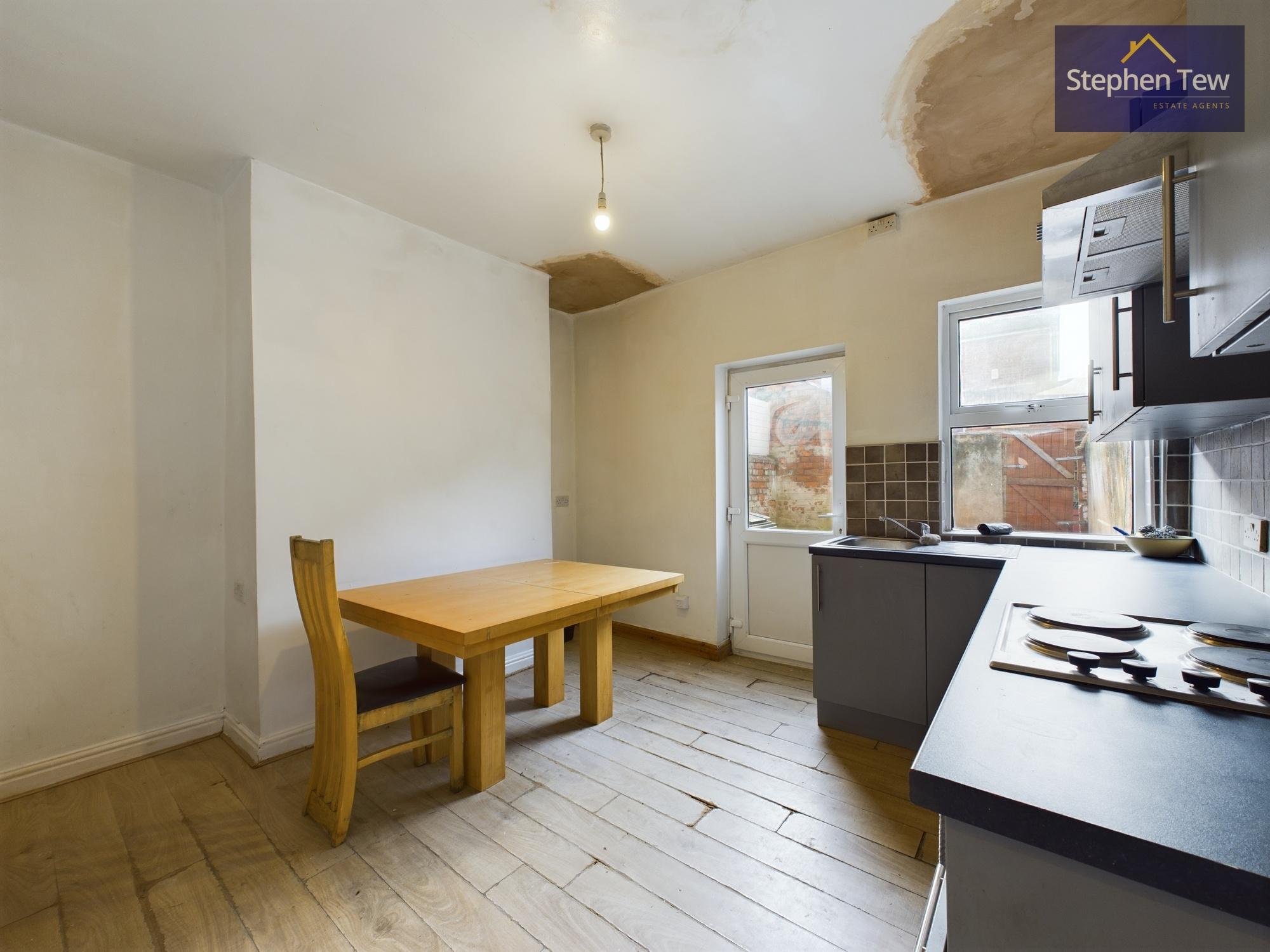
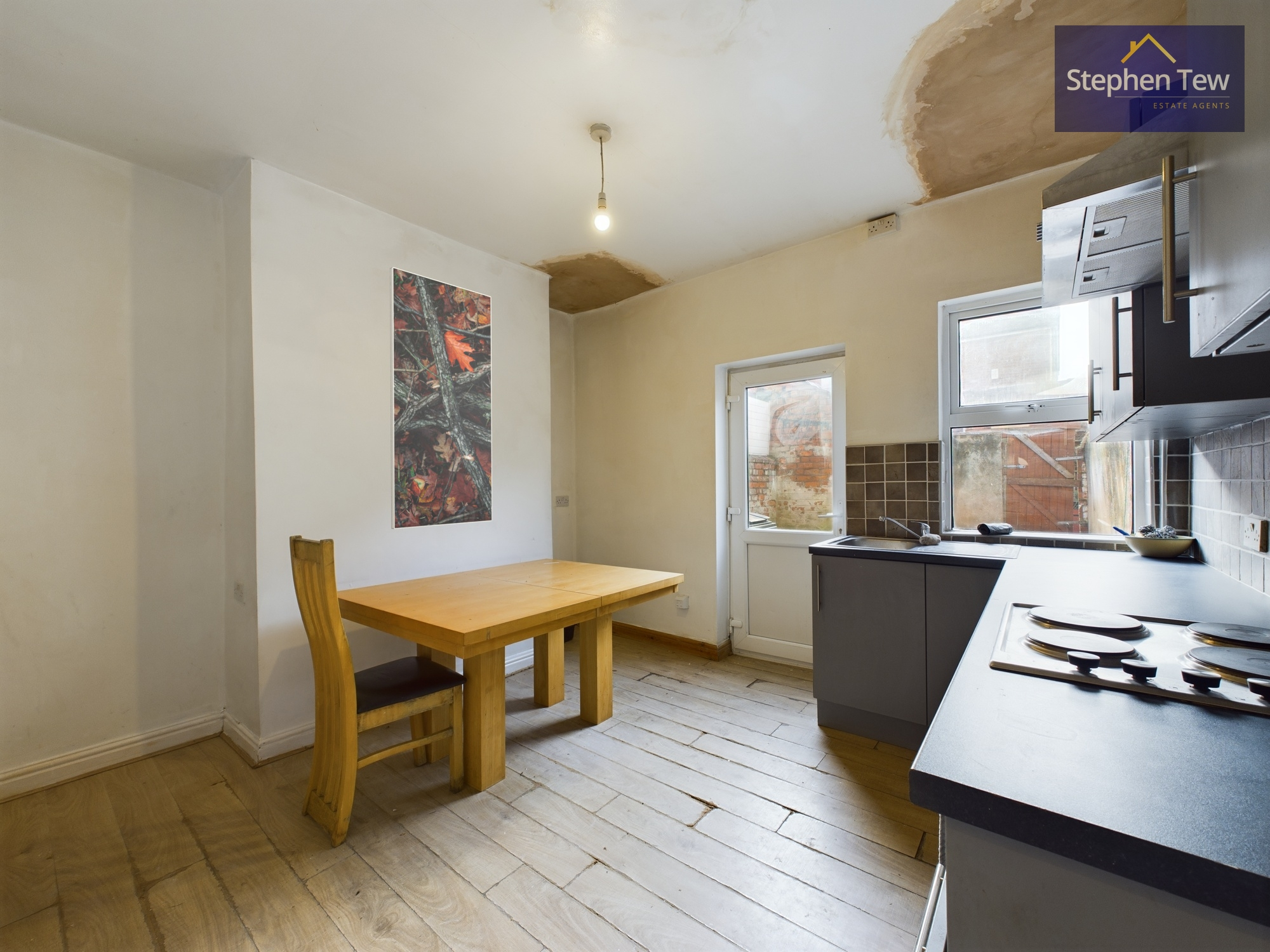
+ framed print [389,267,493,530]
